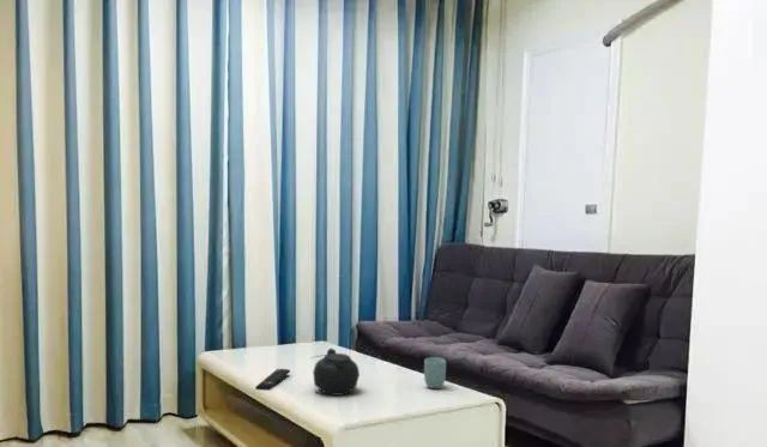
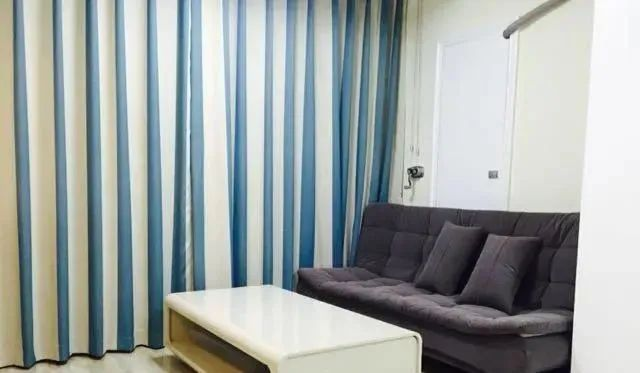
- remote control [254,368,291,392]
- teapot [309,348,361,397]
- cup [423,356,447,389]
